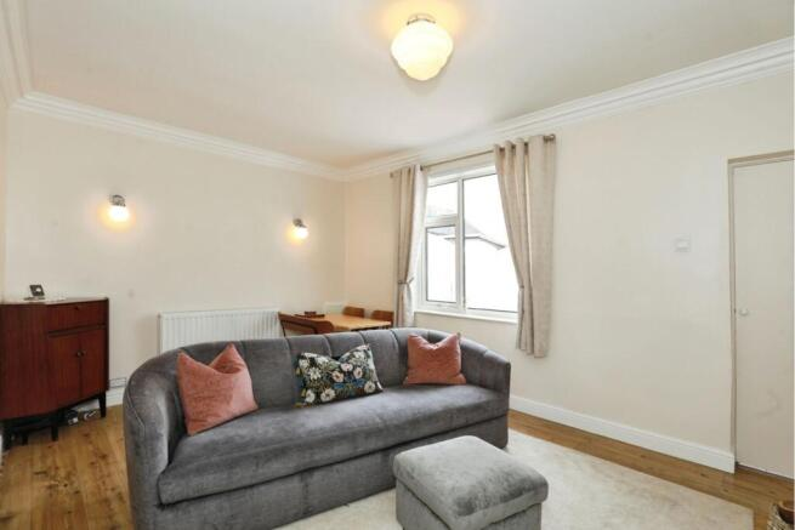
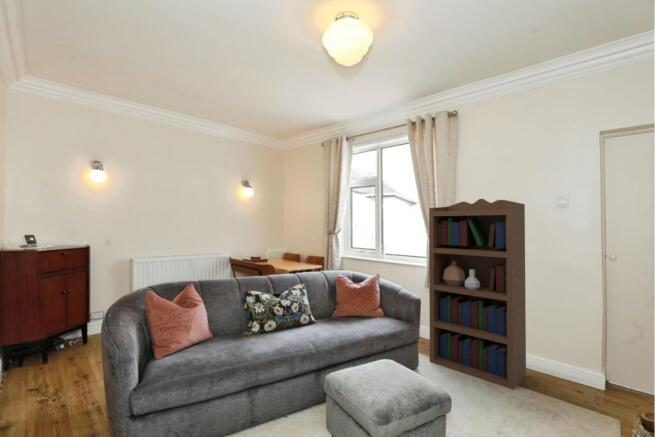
+ bookcase [428,198,527,391]
